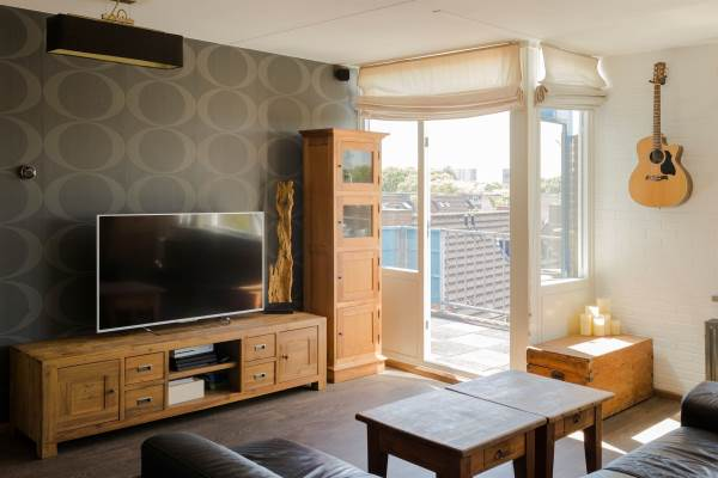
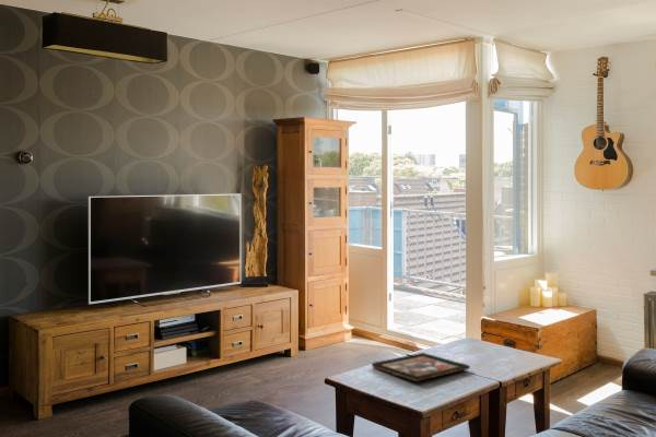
+ decorative tray [371,352,471,382]
